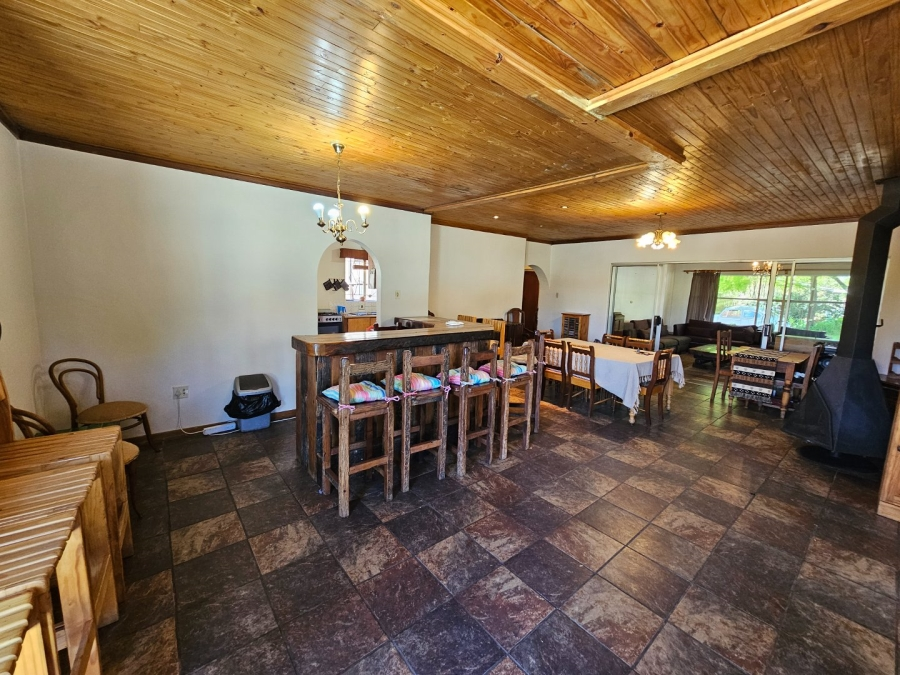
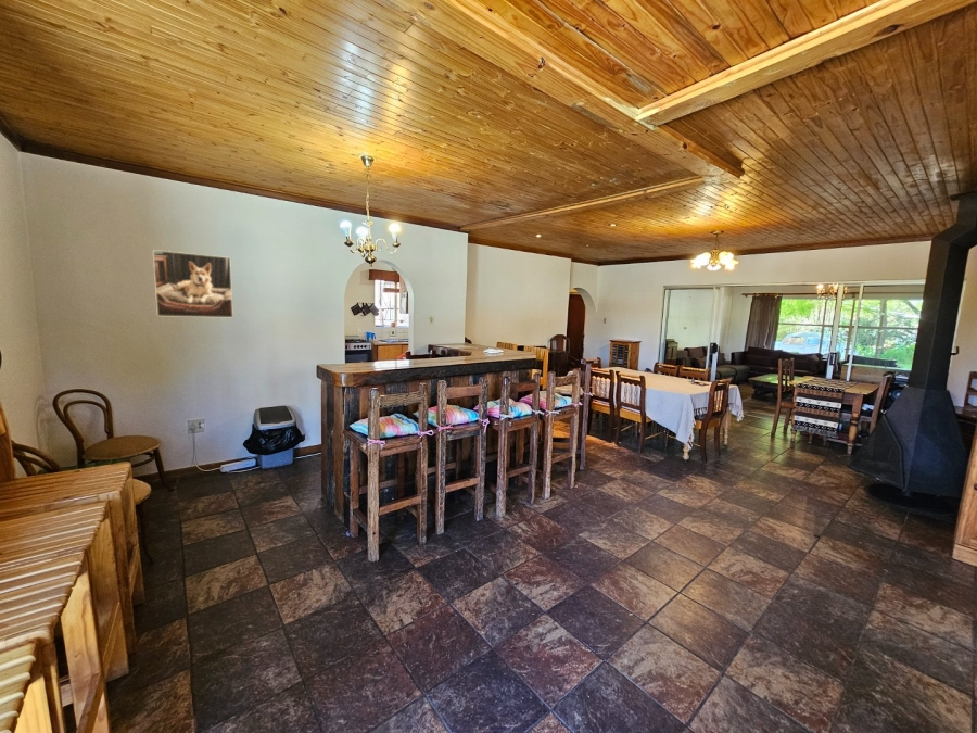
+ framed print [152,249,234,318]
